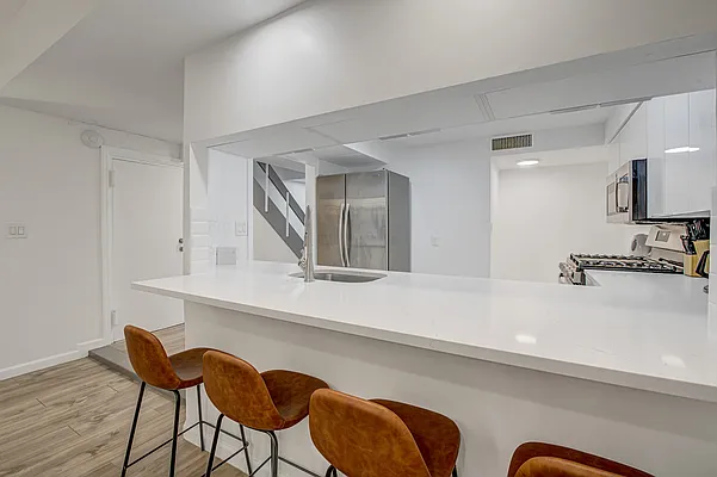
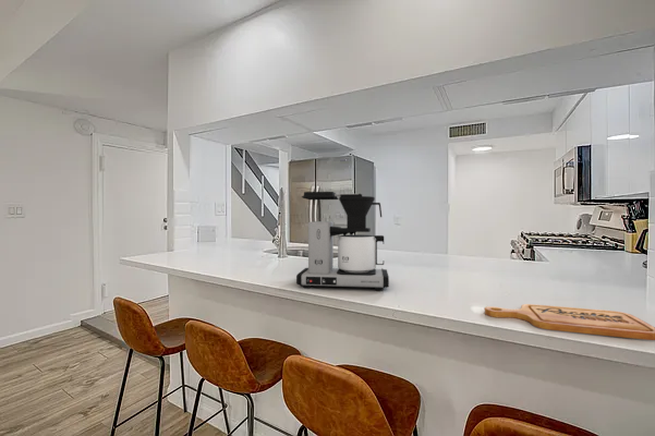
+ coffee maker [295,191,390,291]
+ cutting board [484,303,655,341]
